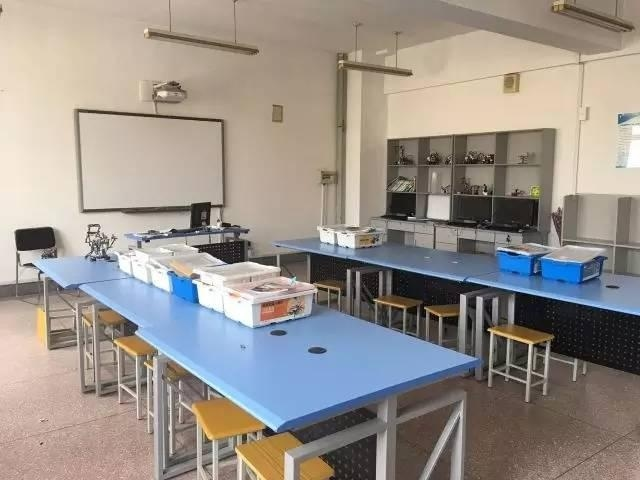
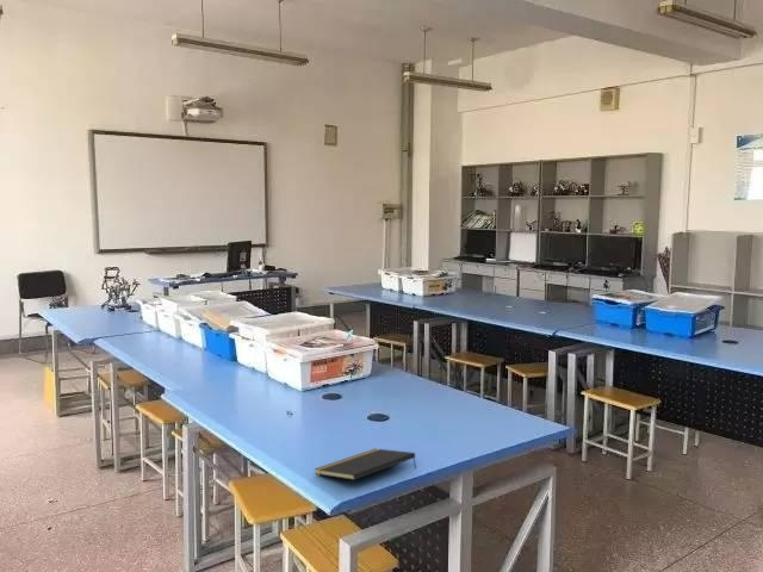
+ notepad [314,448,417,481]
